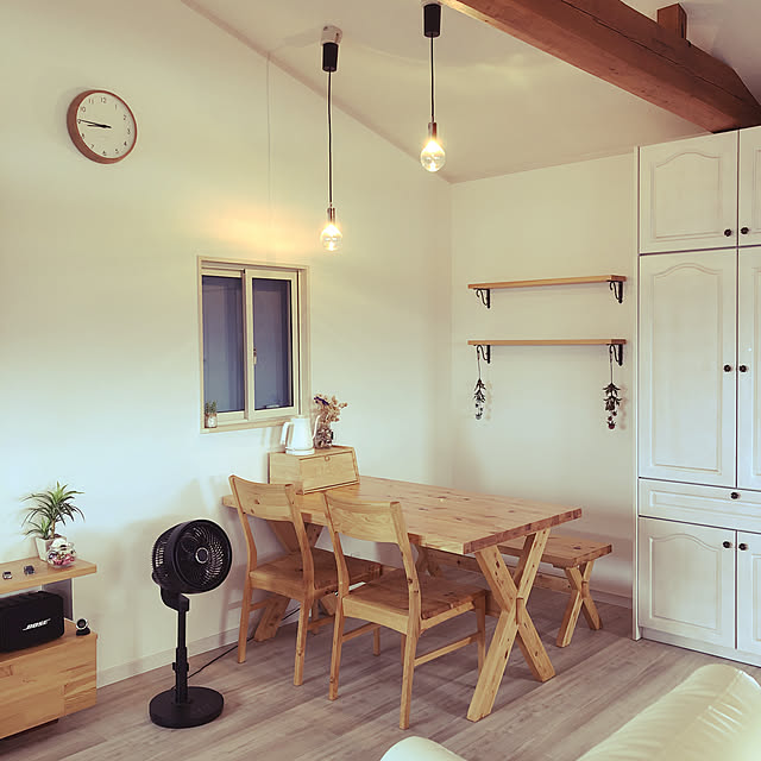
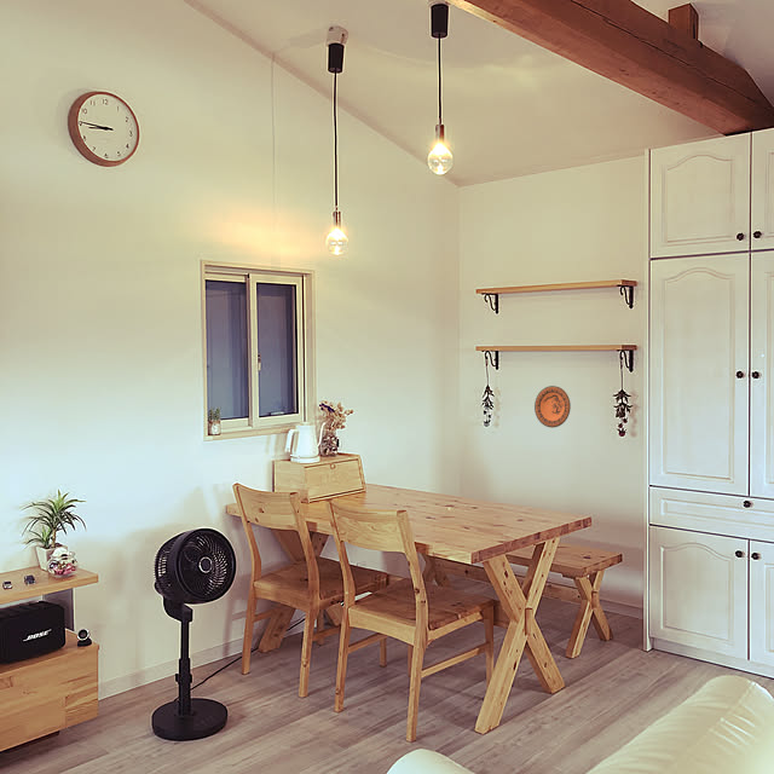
+ decorative plate [533,385,572,429]
